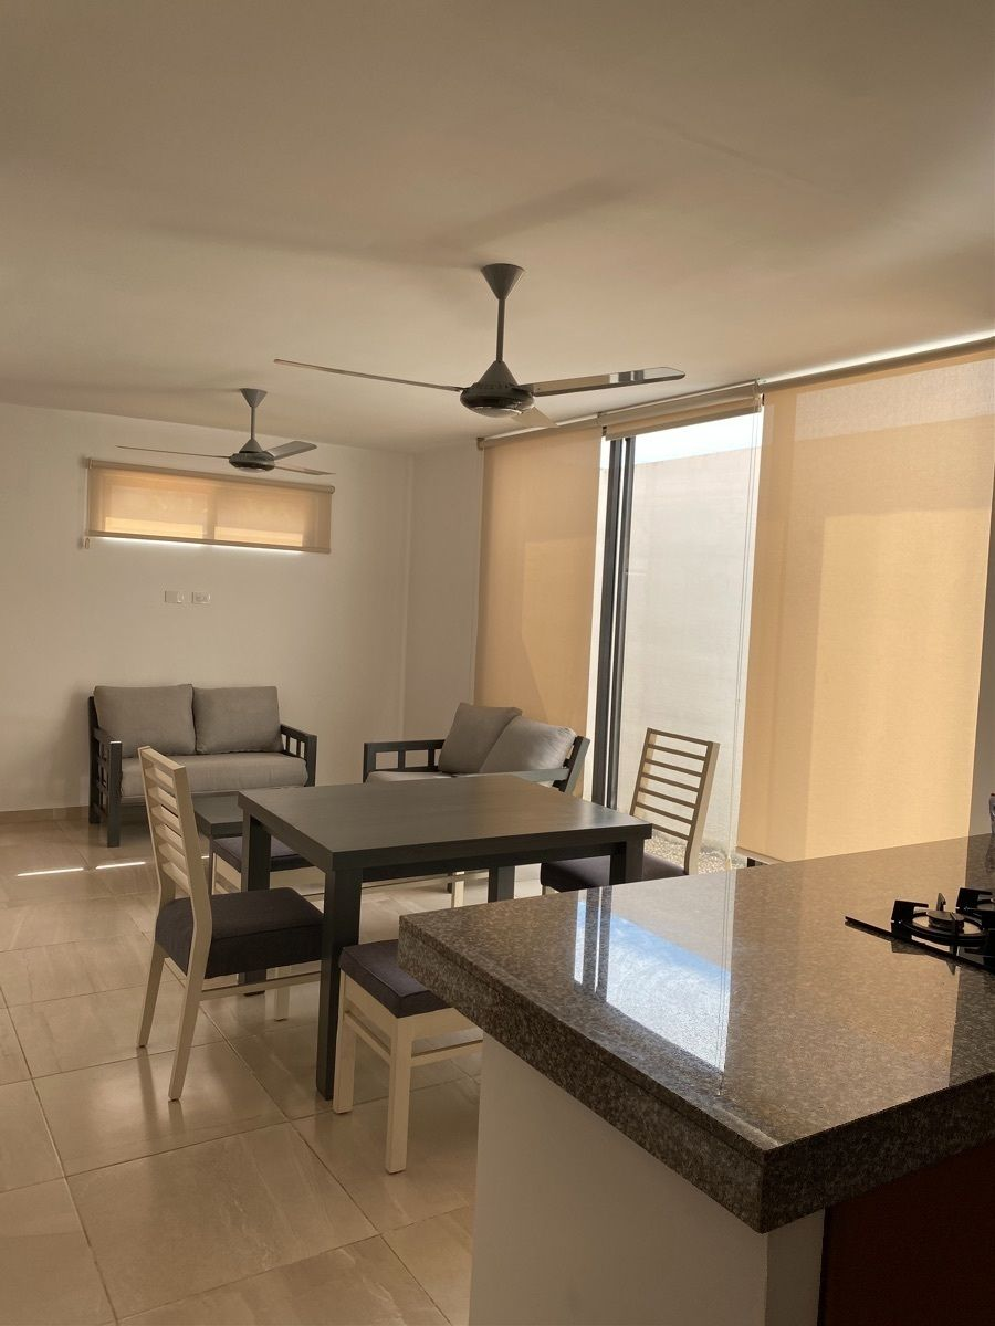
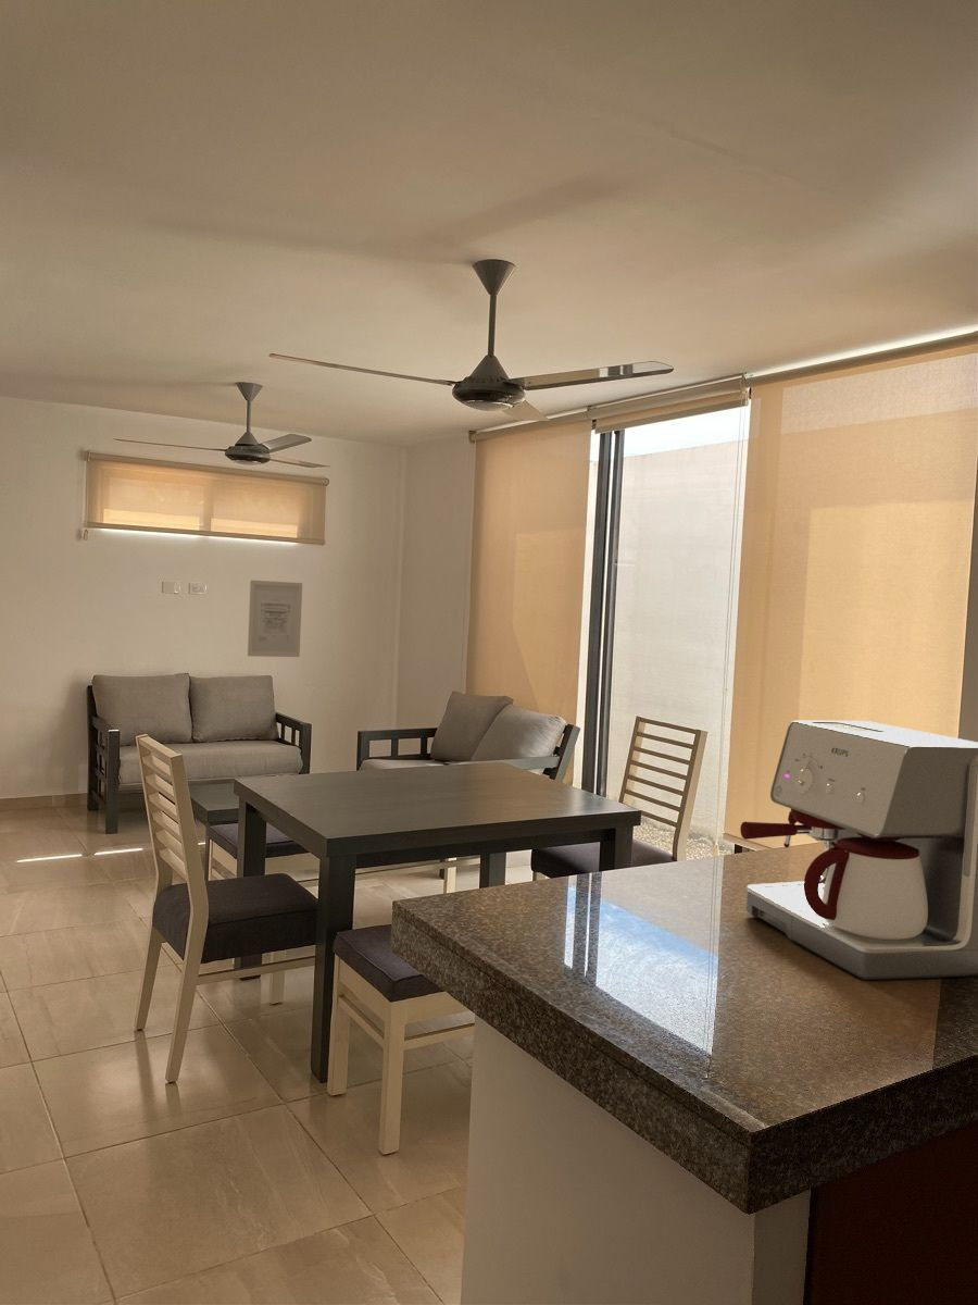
+ coffee maker [739,720,978,981]
+ wall art [247,580,303,658]
